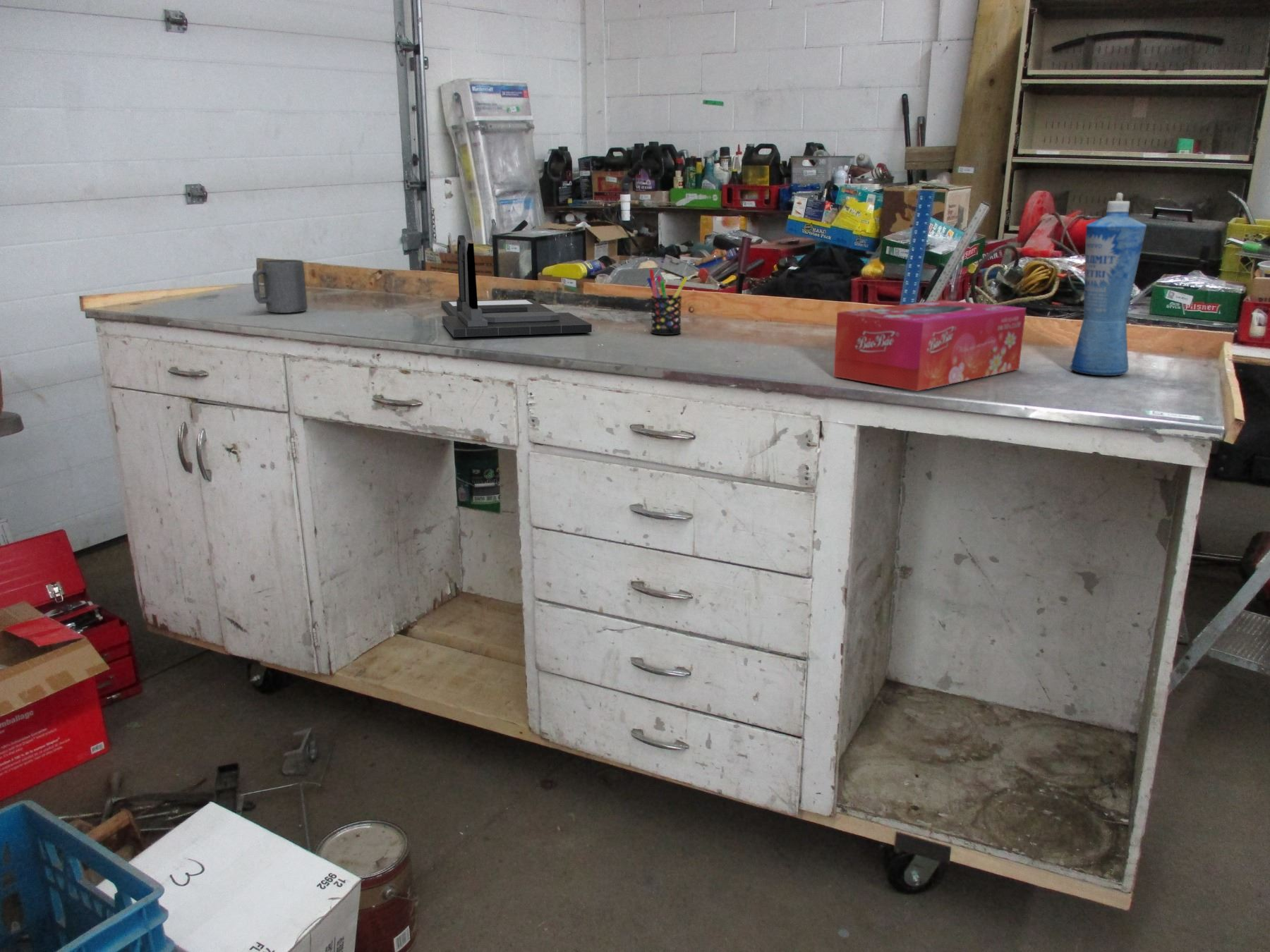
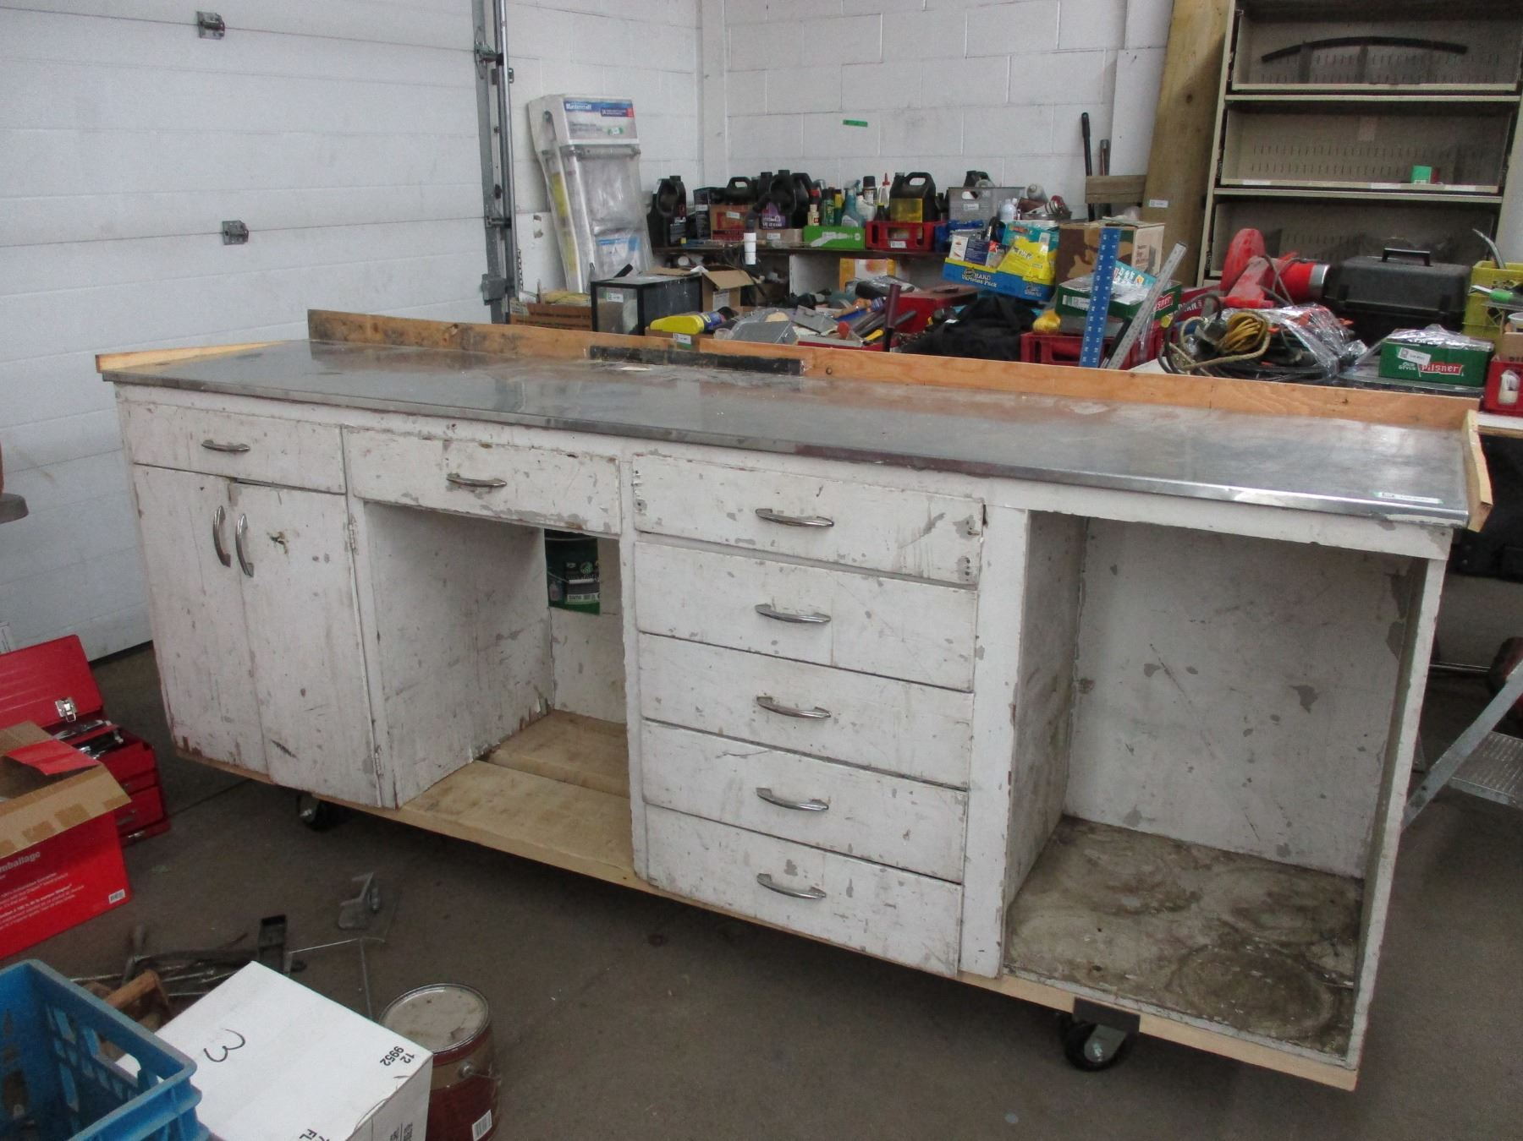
- desk organizer [440,234,593,338]
- squeeze bottle [1070,192,1147,377]
- tissue box [833,299,1027,392]
- pen holder [646,268,689,336]
- mug [252,259,308,314]
